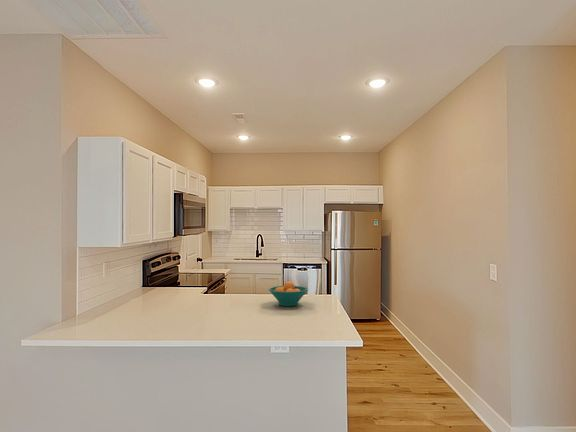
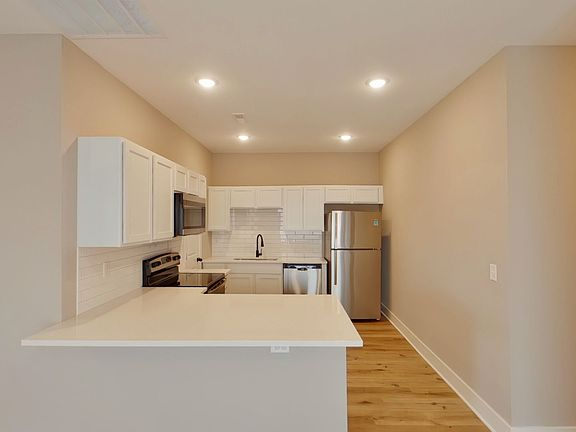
- fruit bowl [268,281,309,307]
